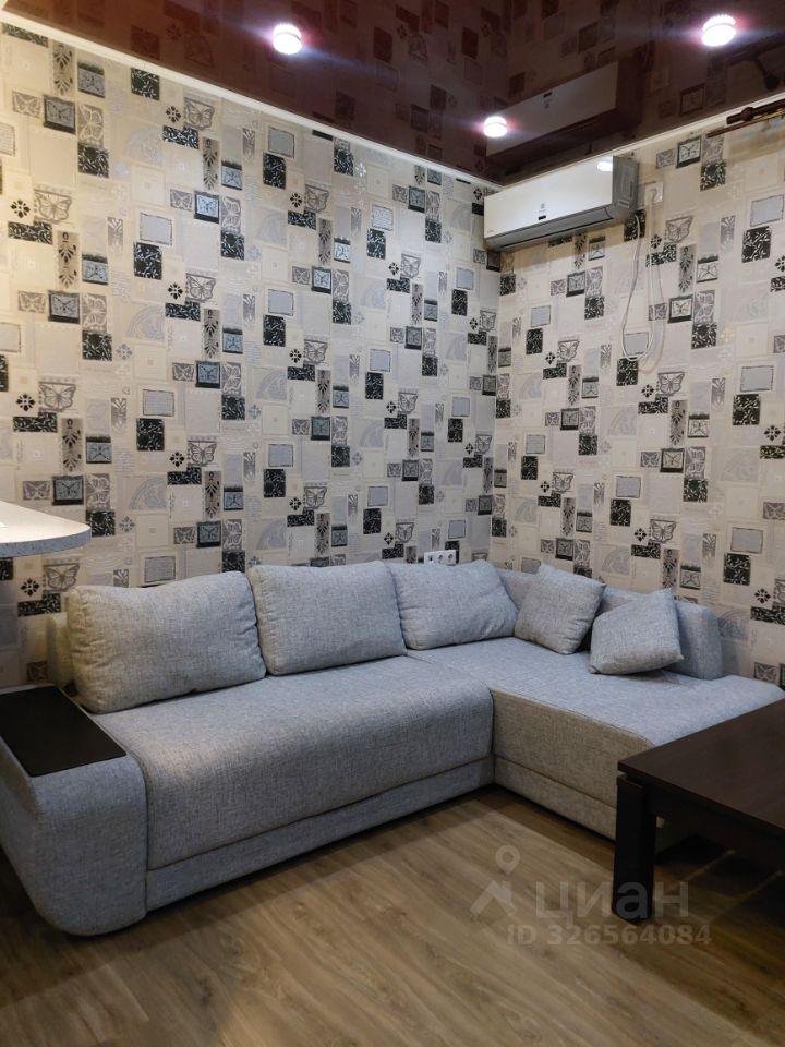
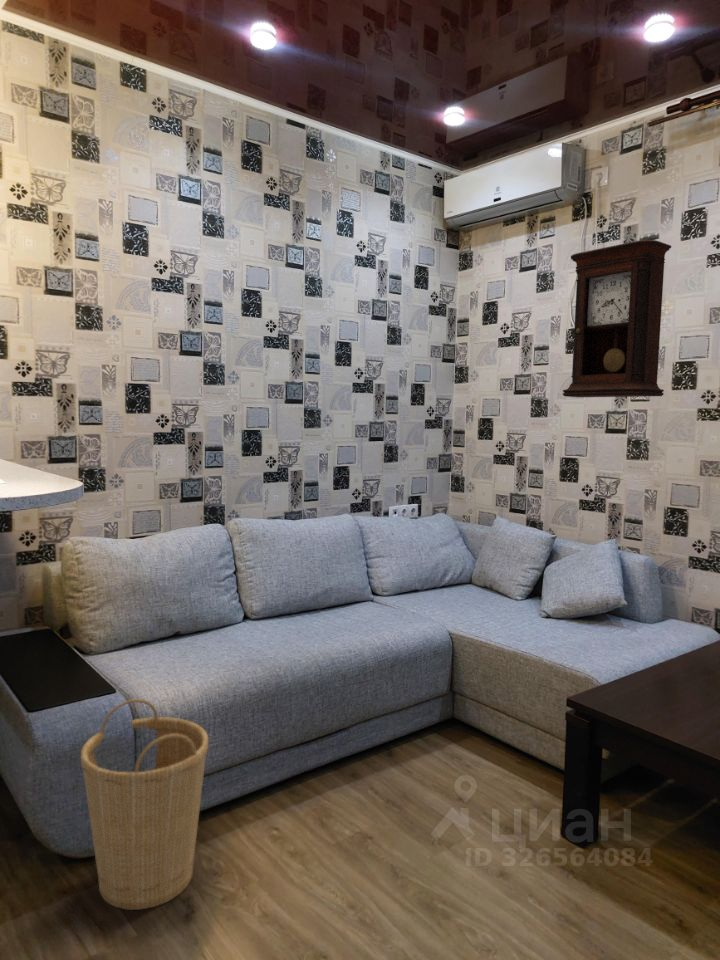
+ pendulum clock [562,239,672,398]
+ basket [80,698,209,911]
